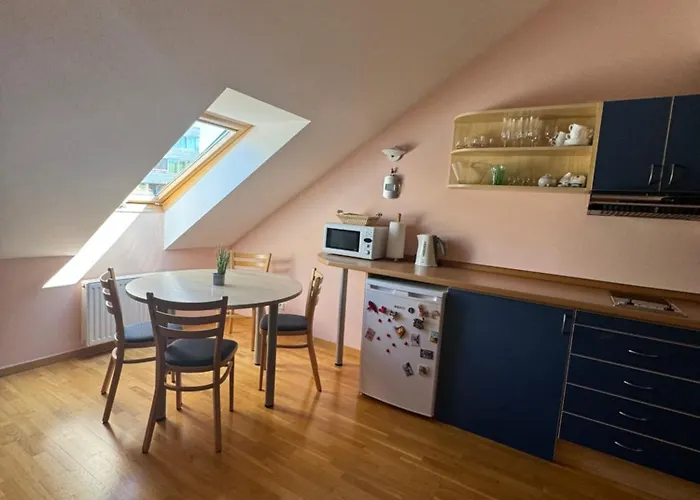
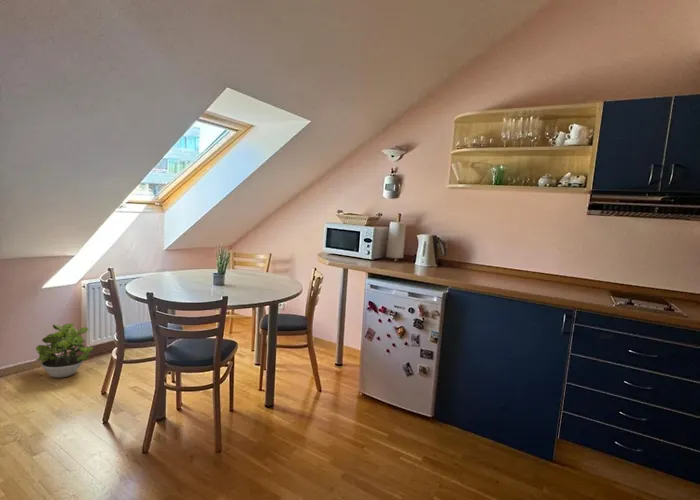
+ potted plant [35,323,94,379]
